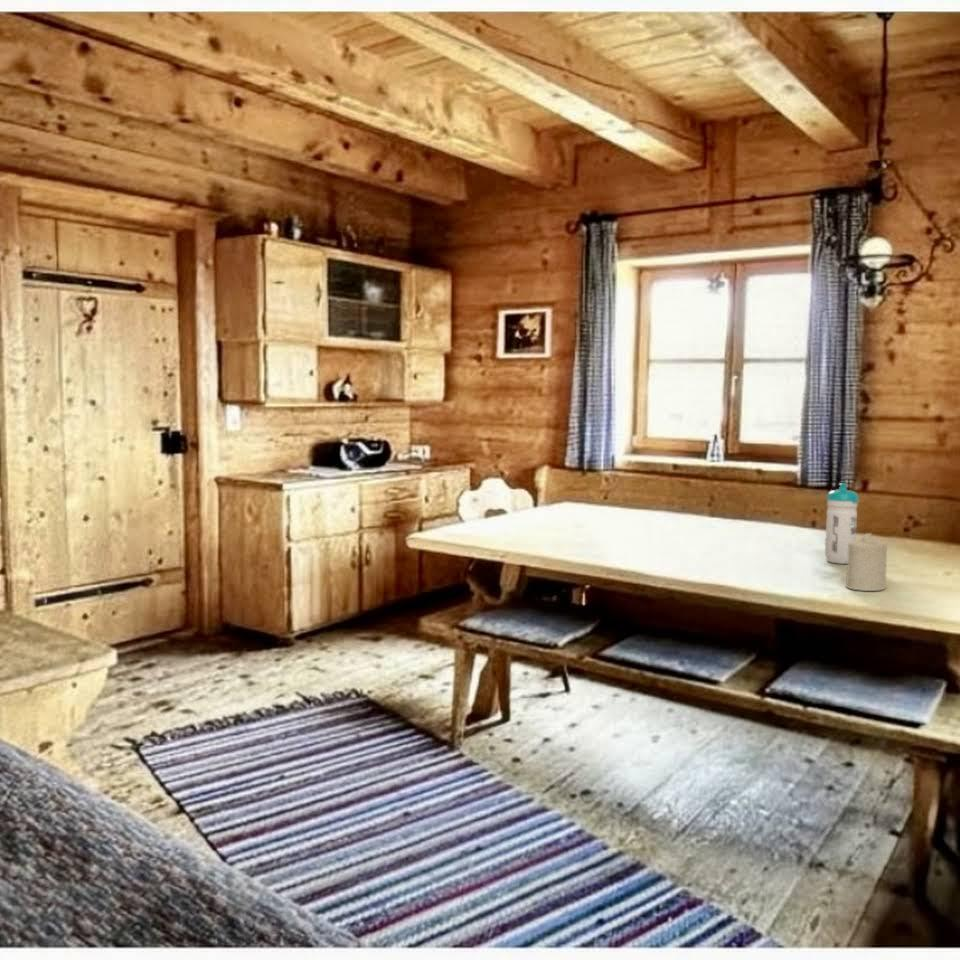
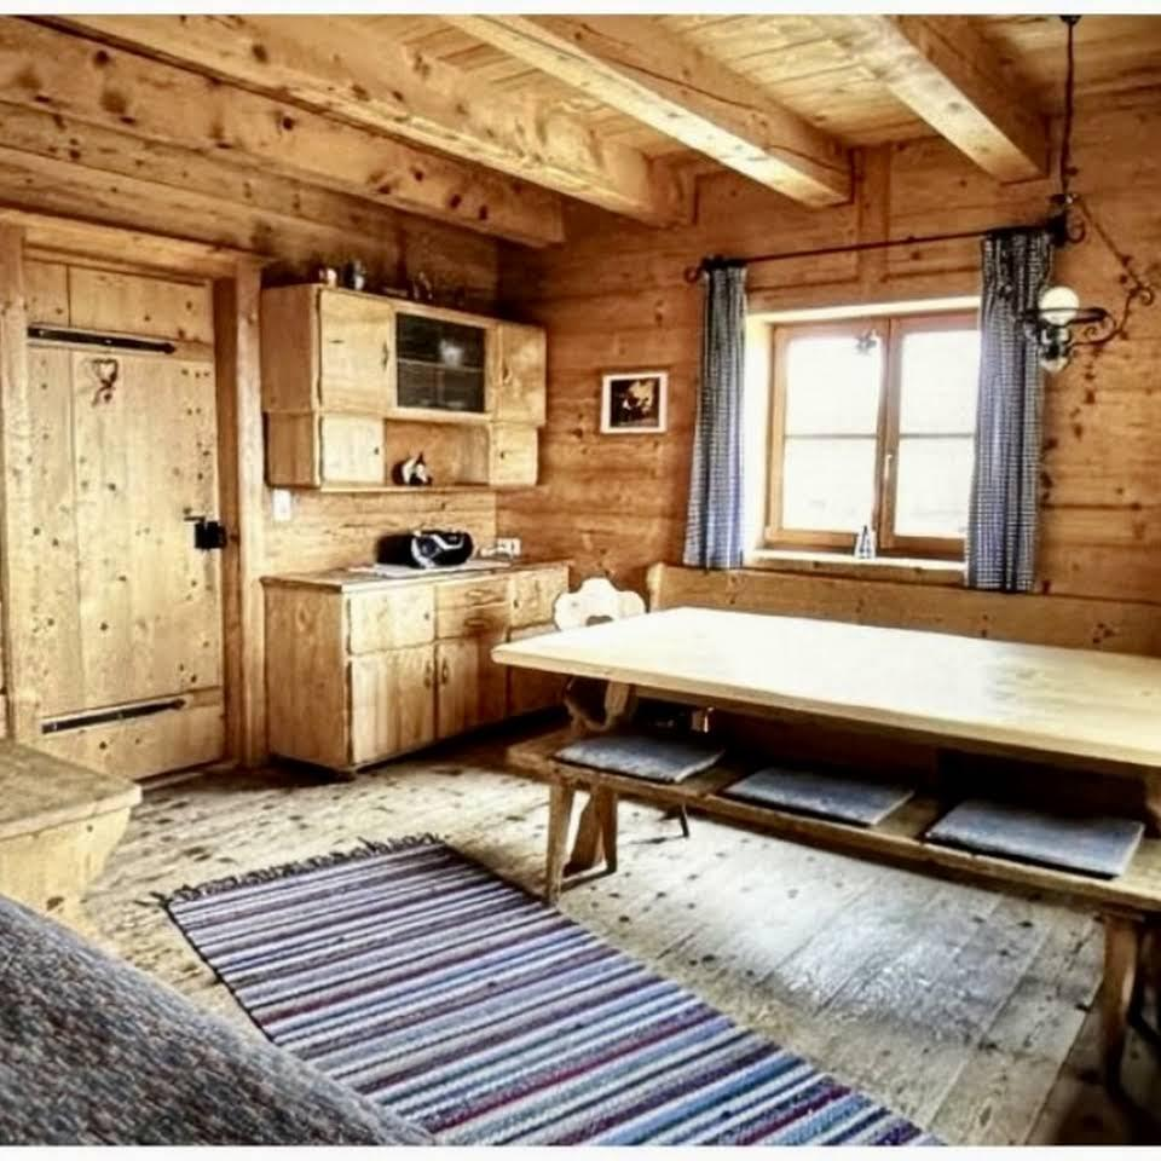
- candle [845,532,888,592]
- water bottle [824,482,860,565]
